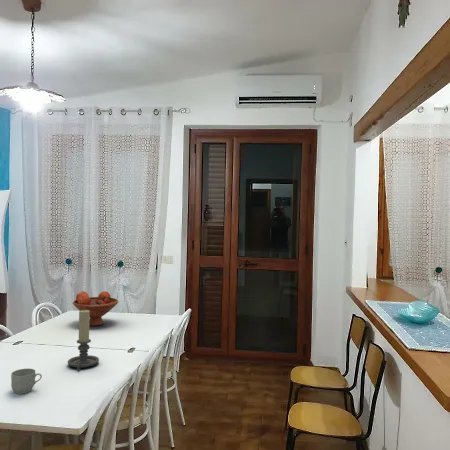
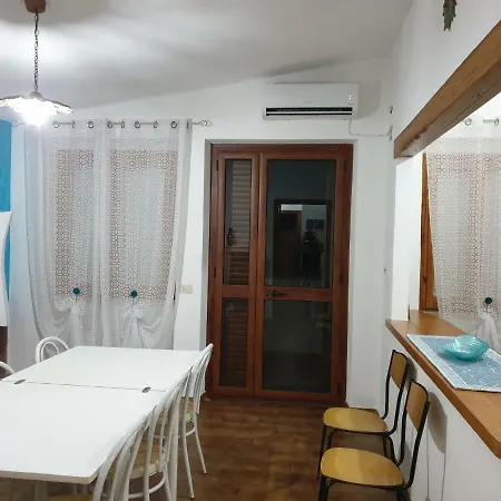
- mug [10,368,43,395]
- fruit bowl [72,290,119,327]
- candle holder [67,310,100,372]
